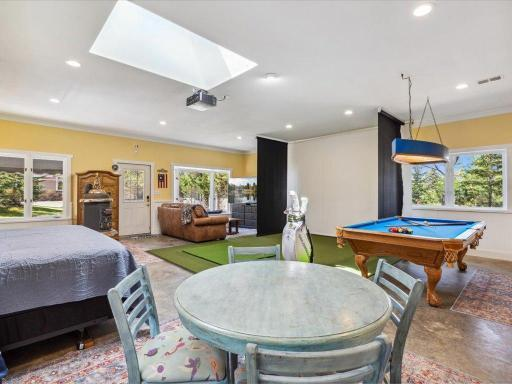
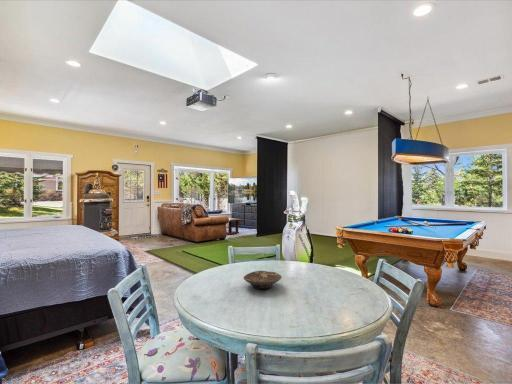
+ bowl [243,270,283,290]
